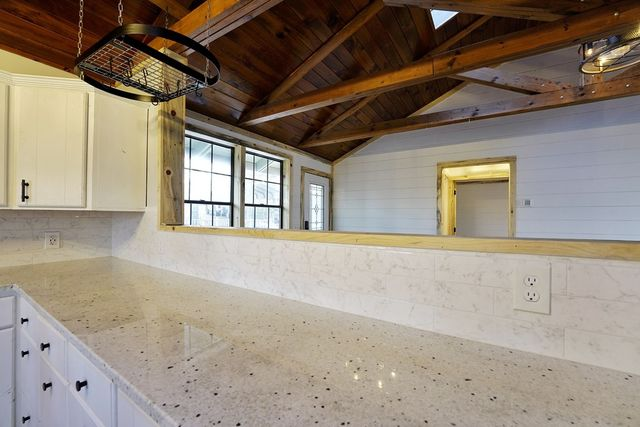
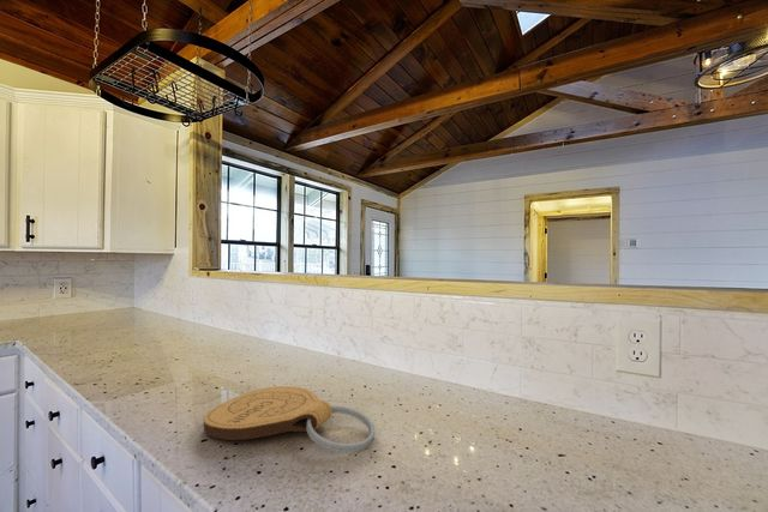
+ key chain [203,385,376,453]
